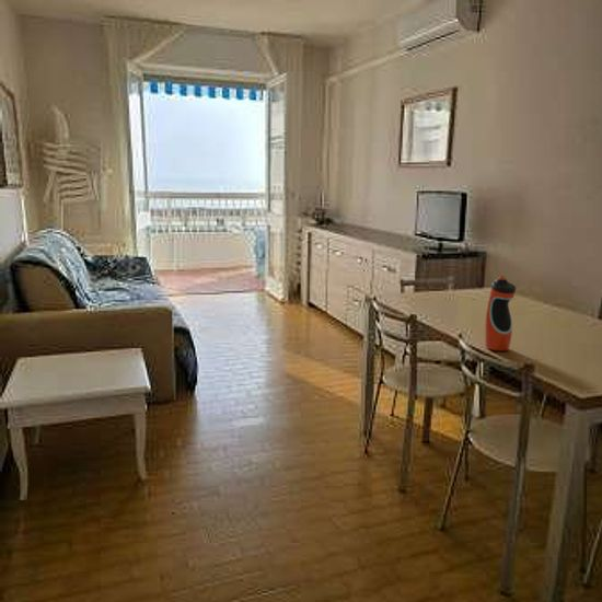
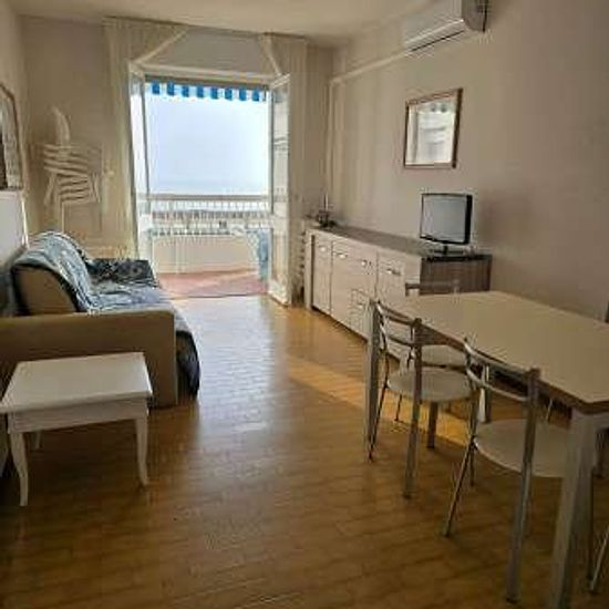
- water bottle [484,275,517,352]
